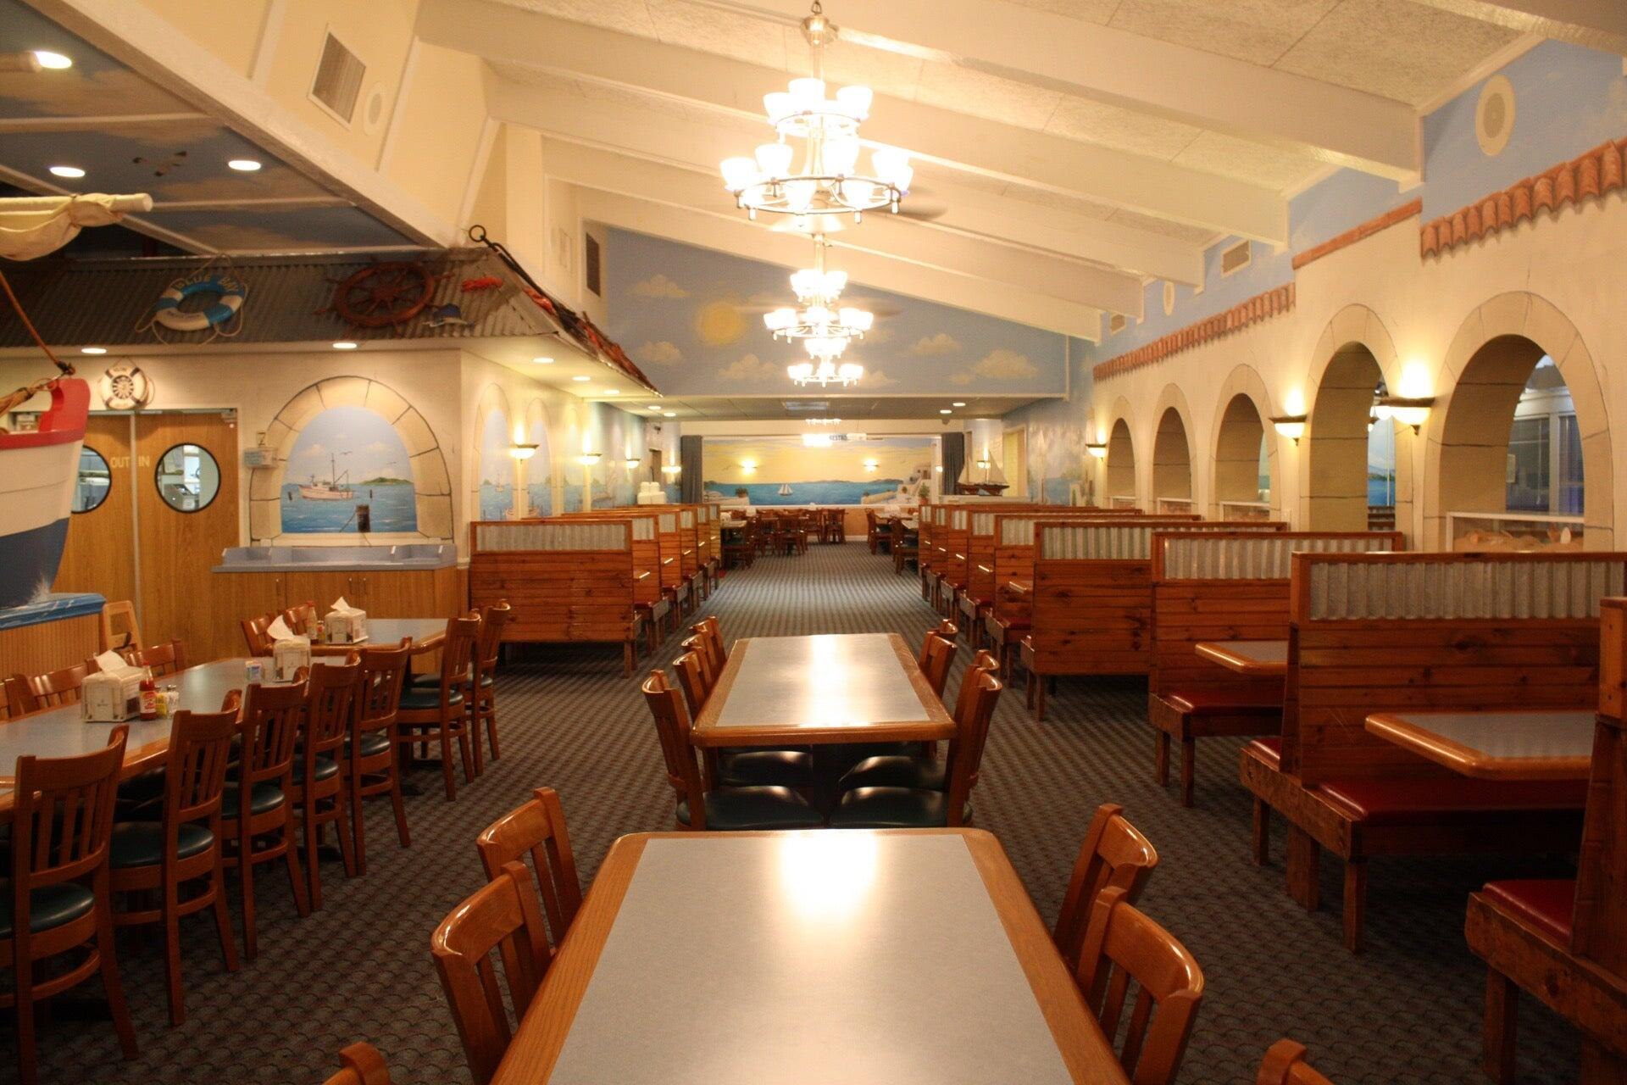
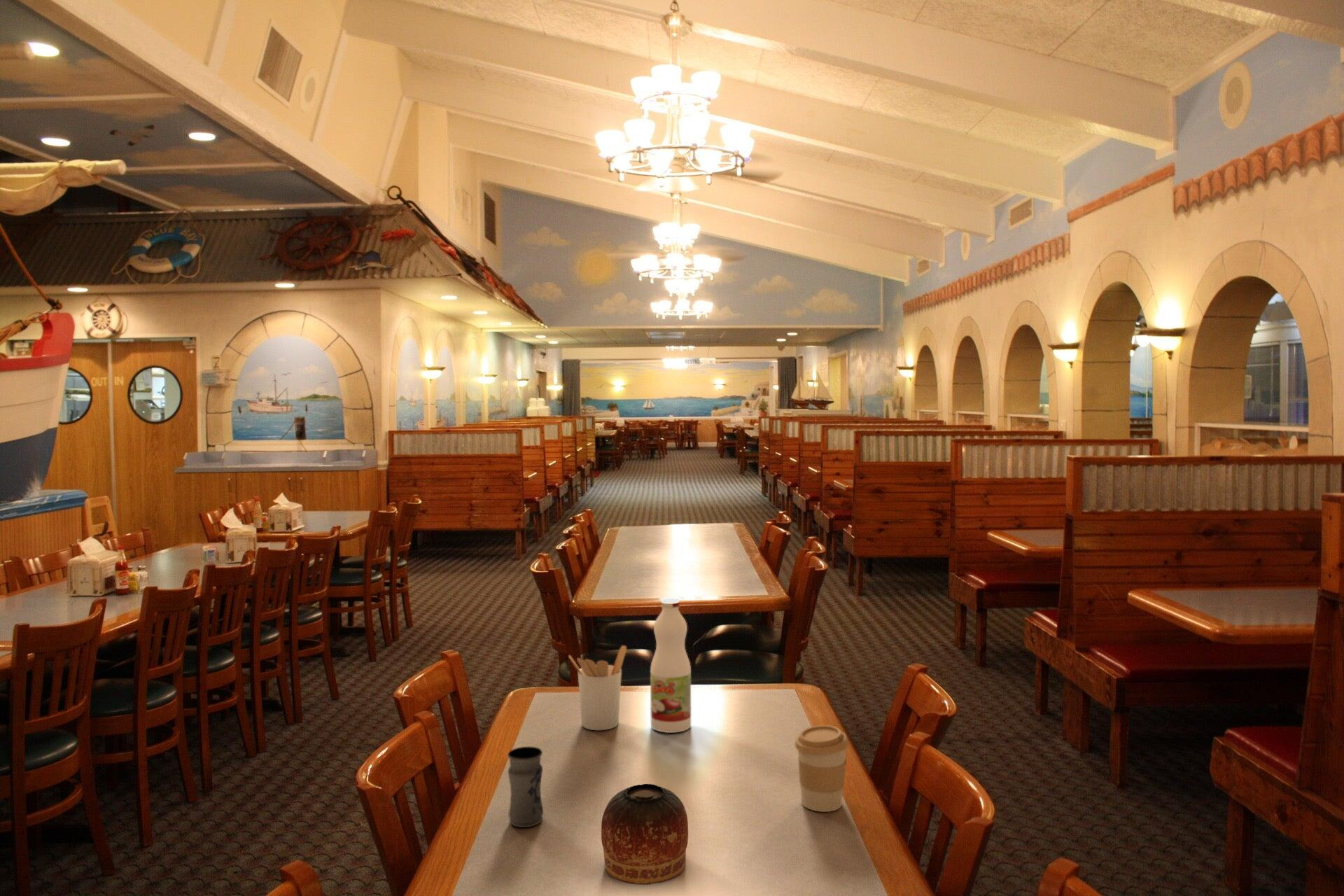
+ jar [507,745,544,828]
+ utensil holder [568,645,627,731]
+ coffee cup [794,724,849,813]
+ bowl [601,783,689,886]
+ juice bottle [650,598,692,734]
